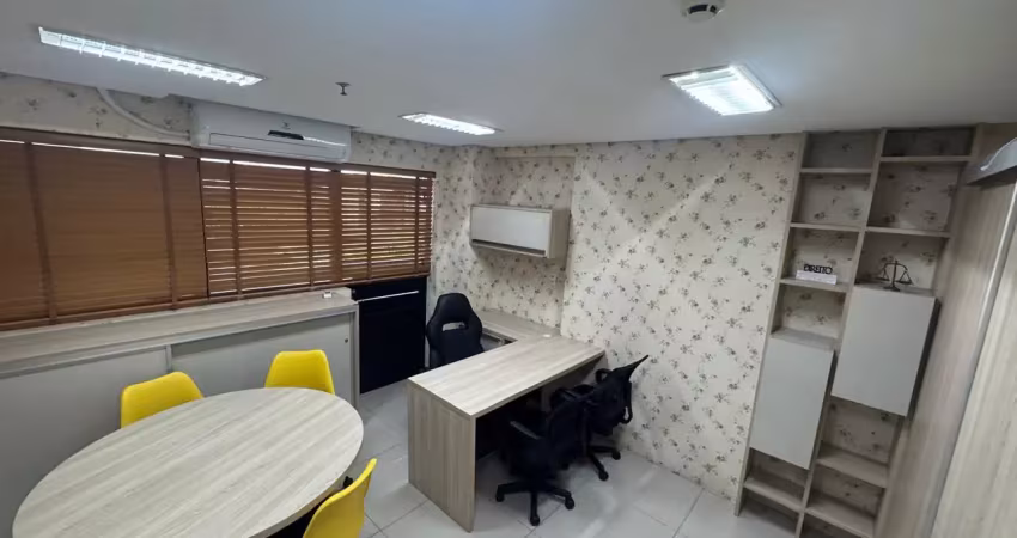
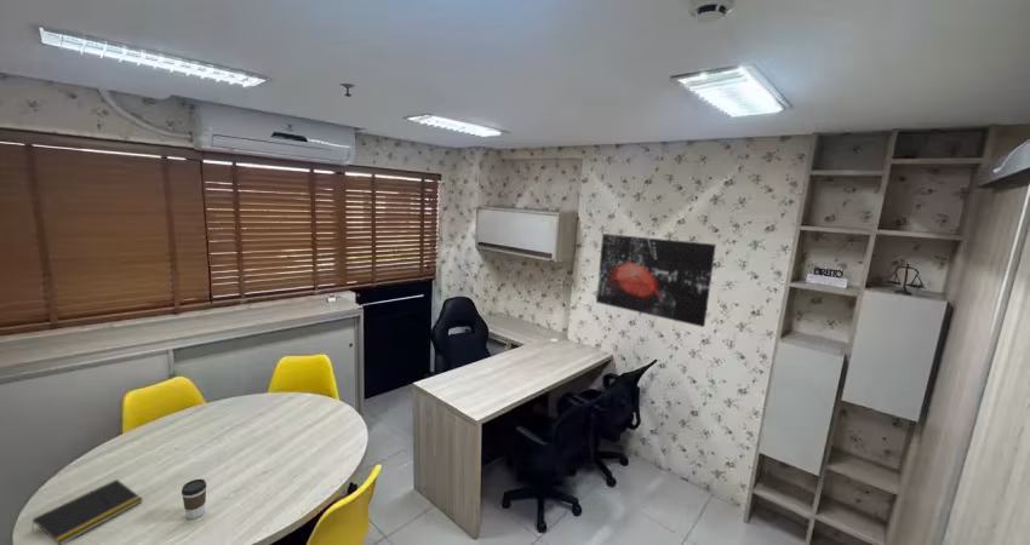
+ notepad [30,478,143,545]
+ wall art [595,233,717,328]
+ coffee cup [181,478,207,520]
